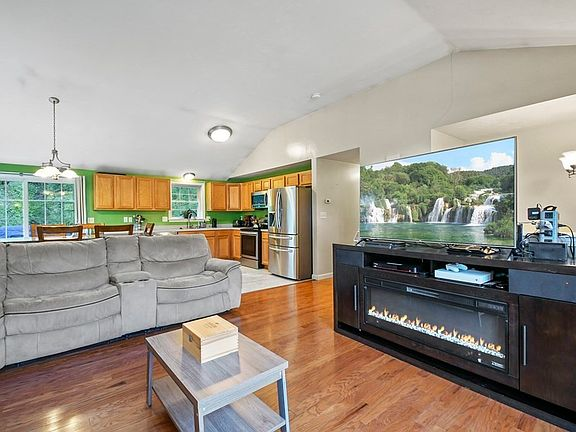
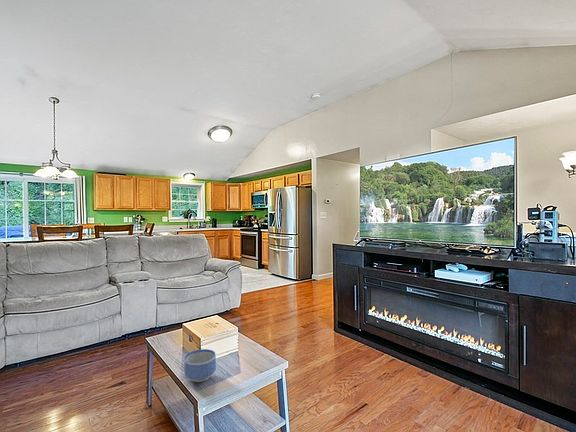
+ bowl [183,348,217,383]
